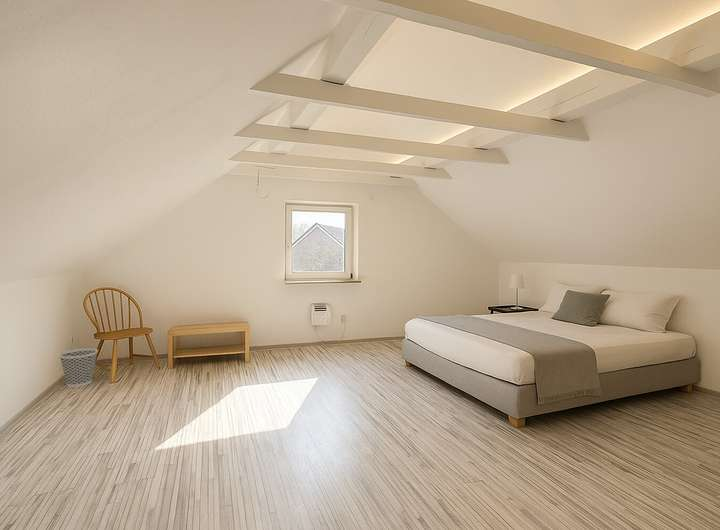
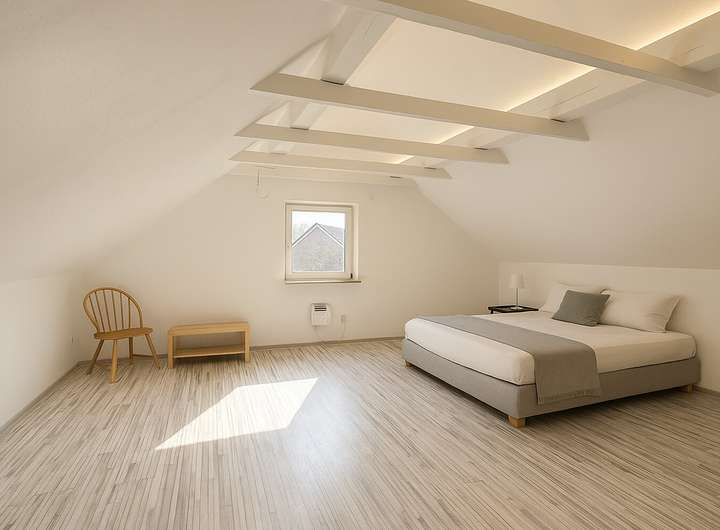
- wastebasket [58,347,99,388]
